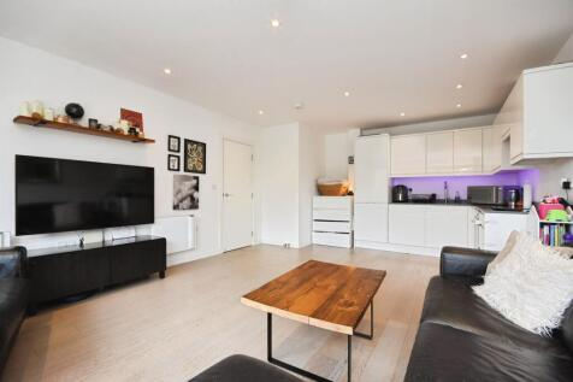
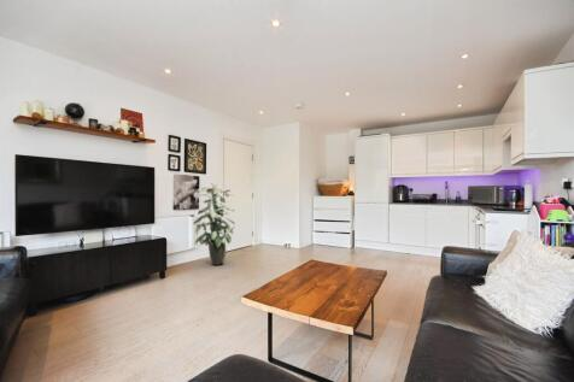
+ indoor plant [192,182,236,266]
